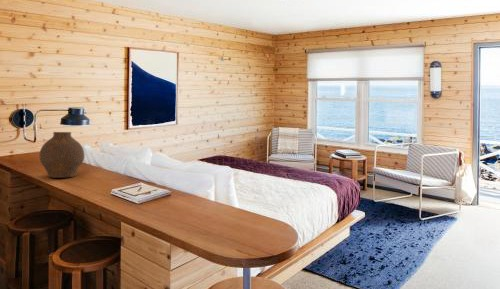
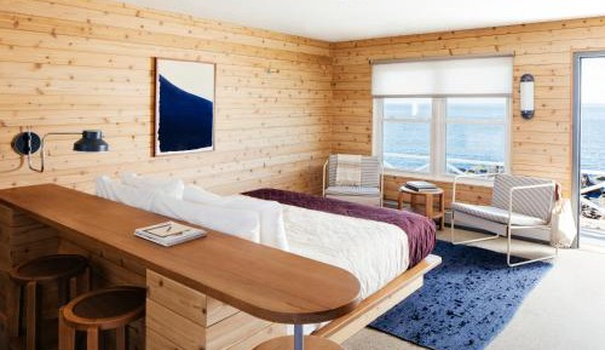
- vase [39,131,85,179]
